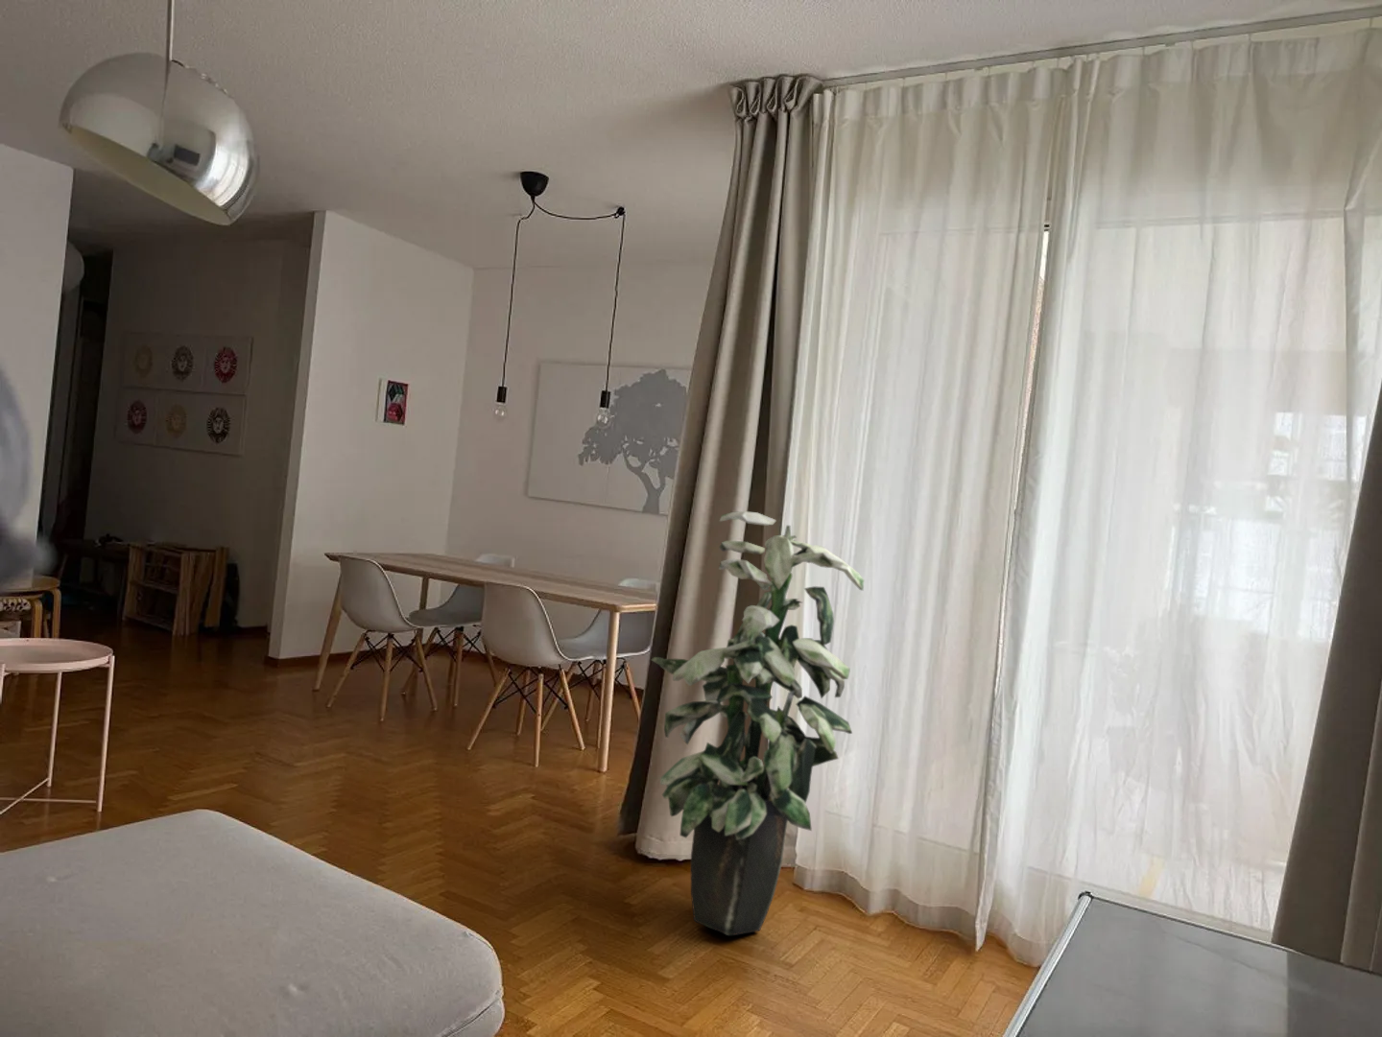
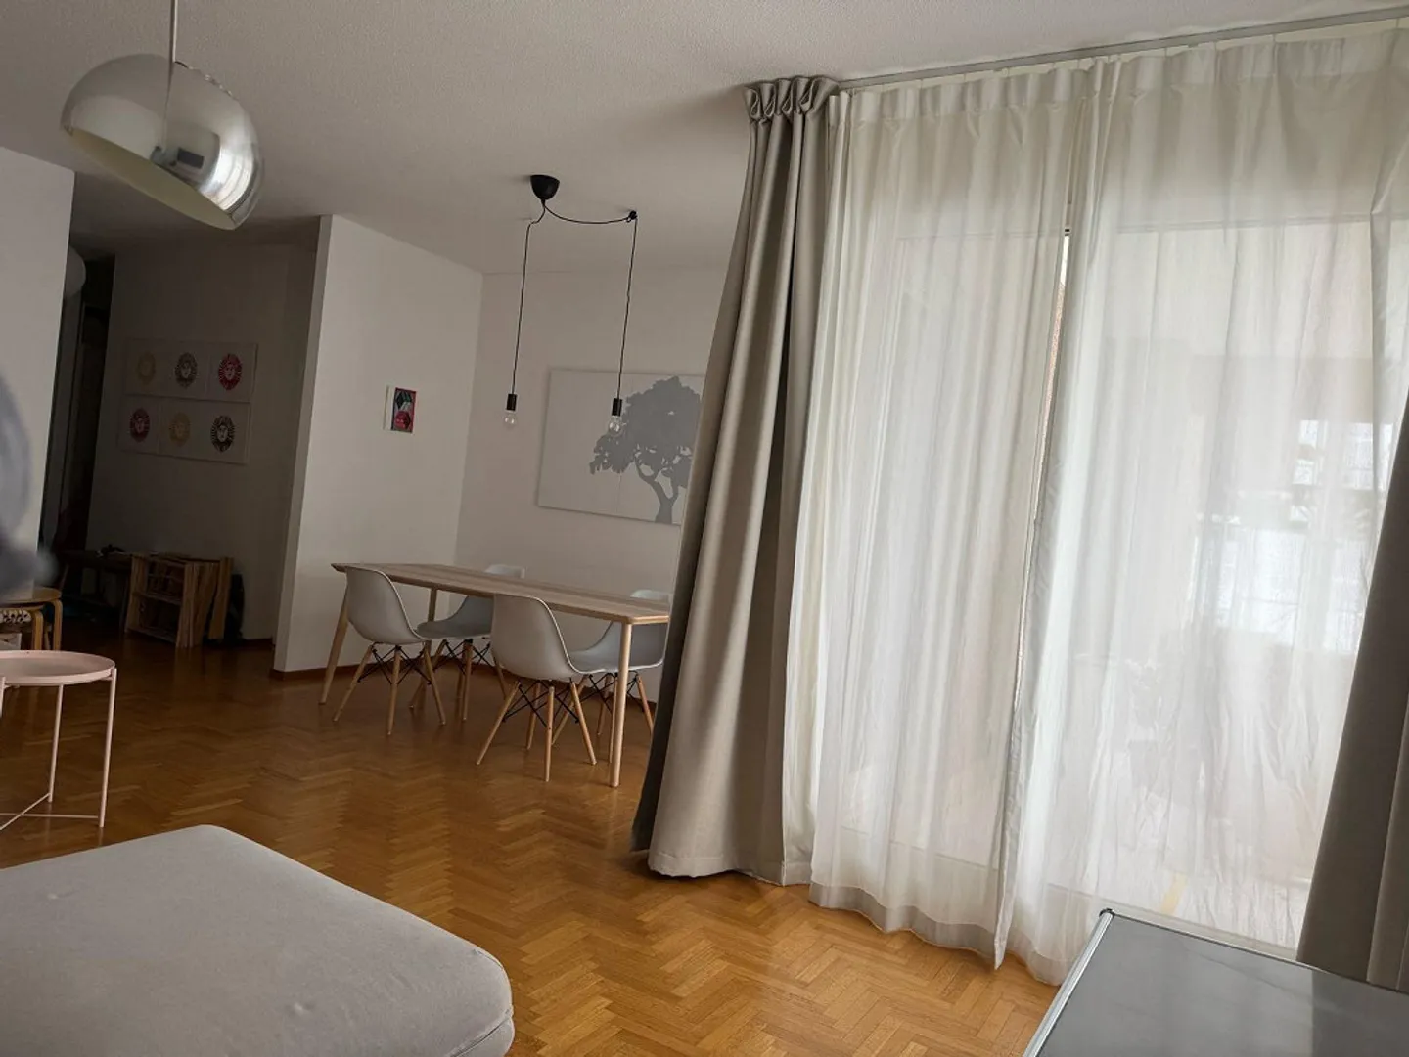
- indoor plant [650,511,865,937]
